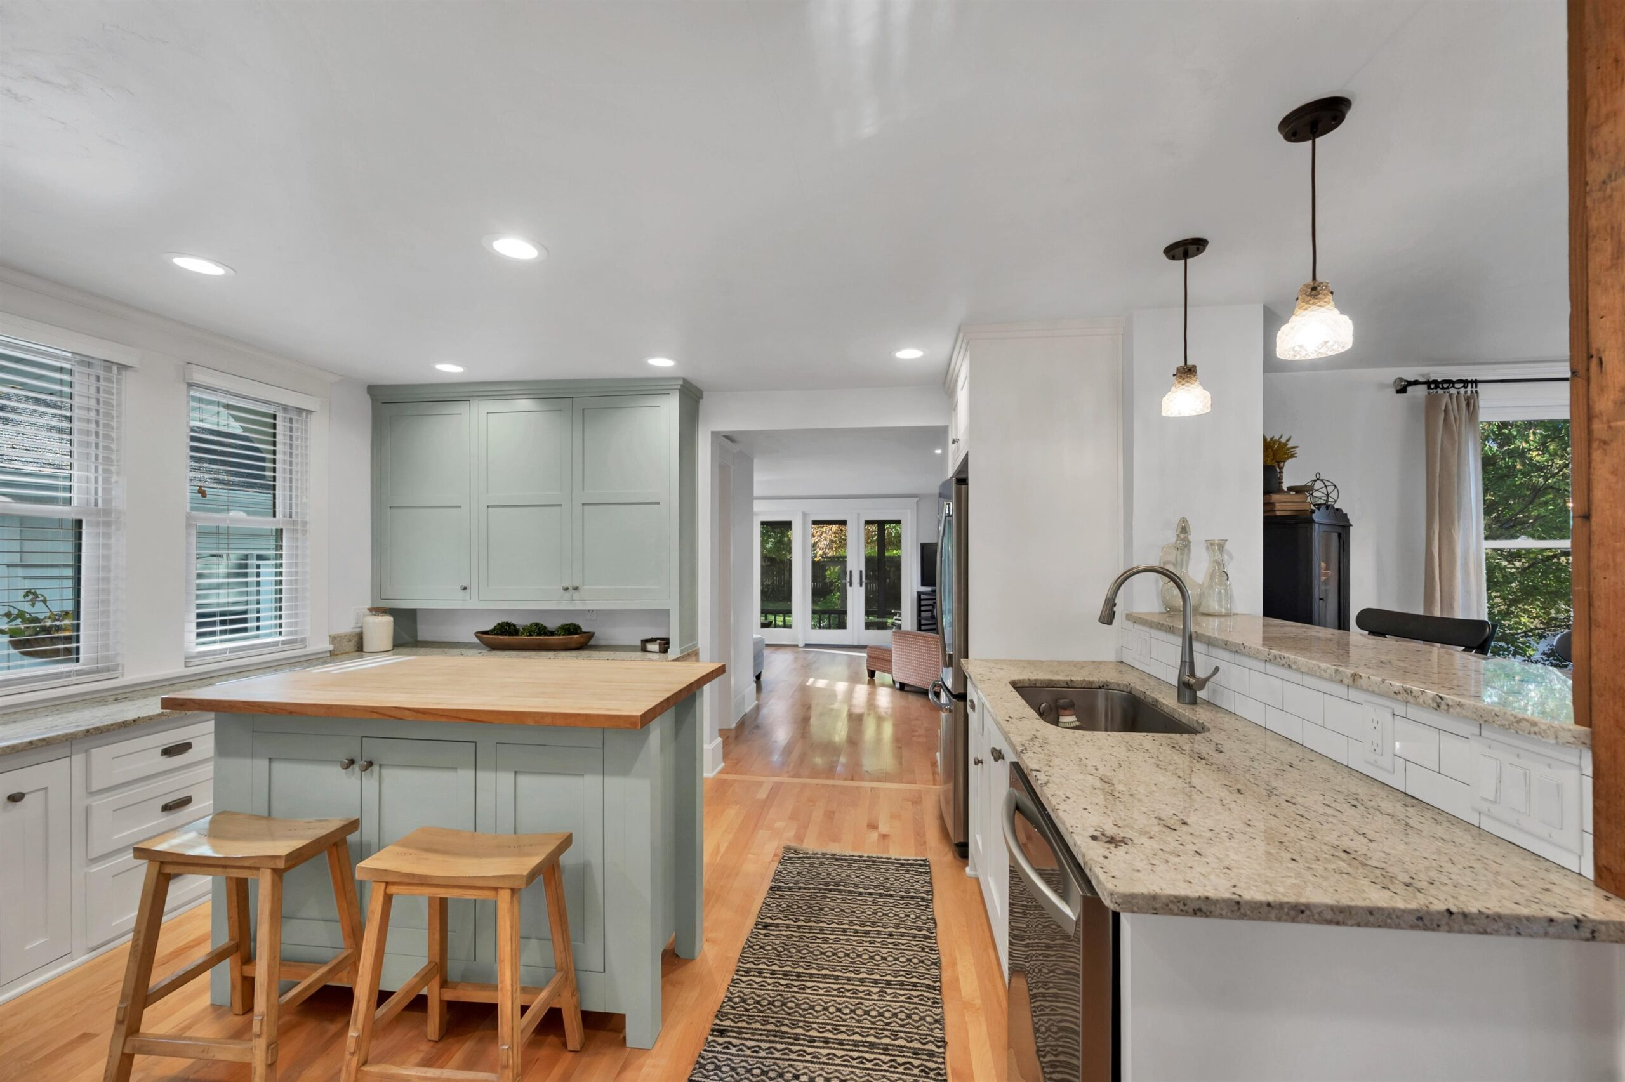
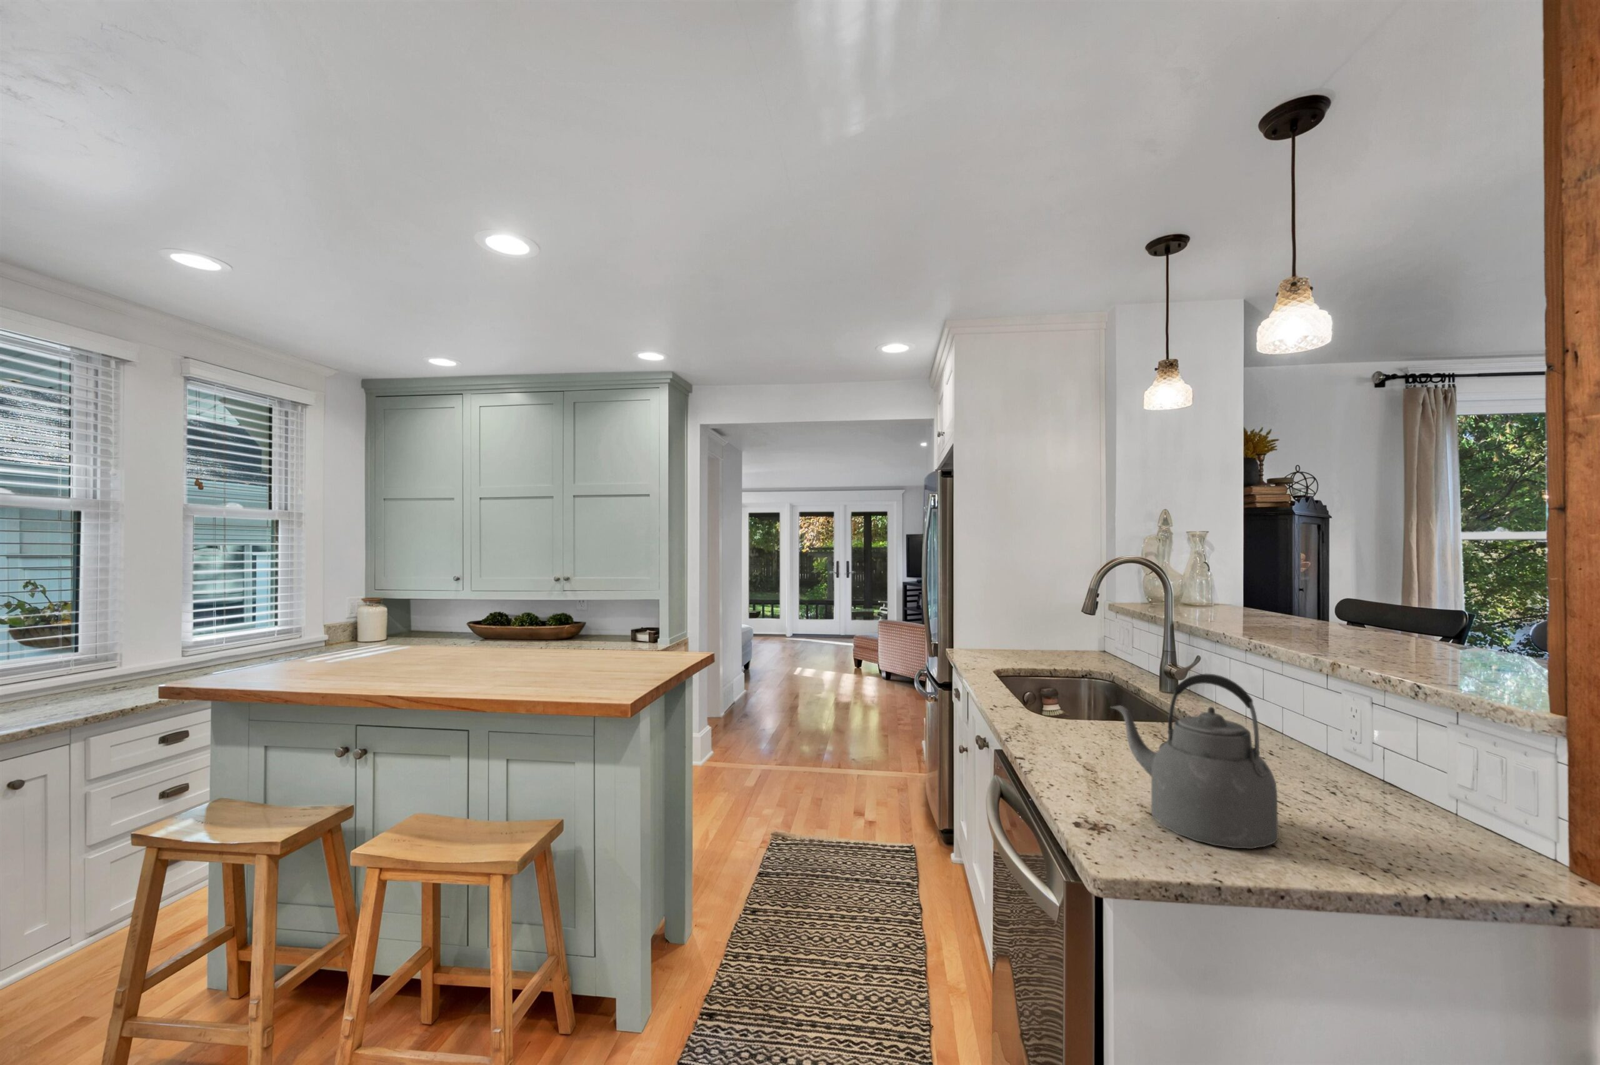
+ kettle [1109,673,1279,850]
